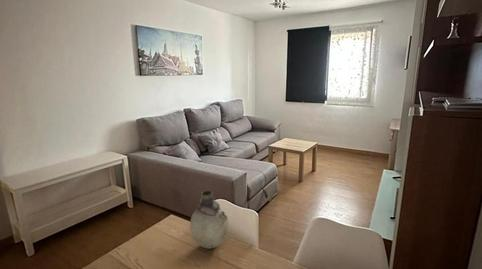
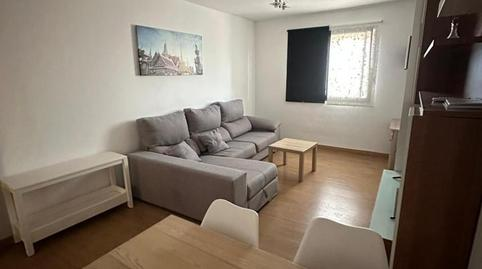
- vase [189,189,230,250]
